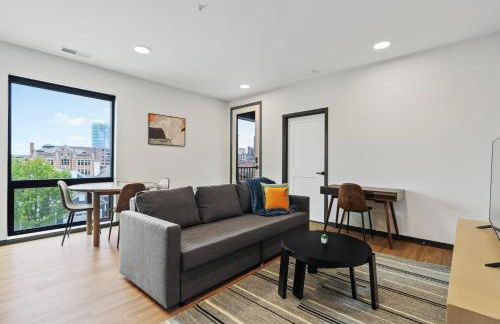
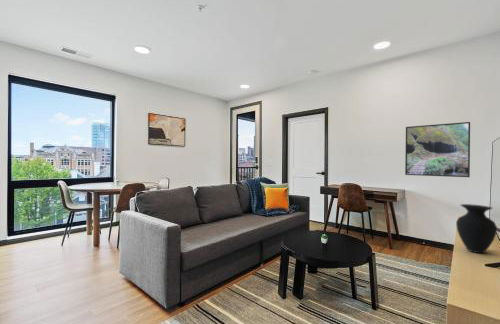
+ vase [455,203,498,254]
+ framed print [404,121,471,178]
